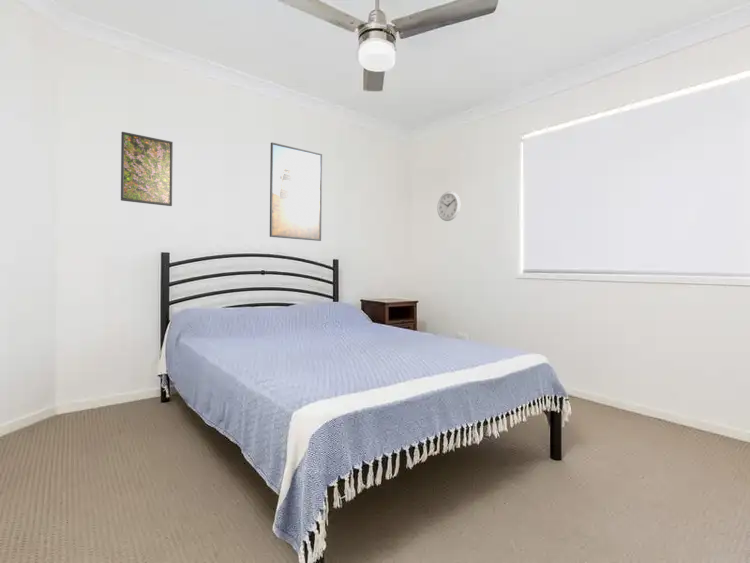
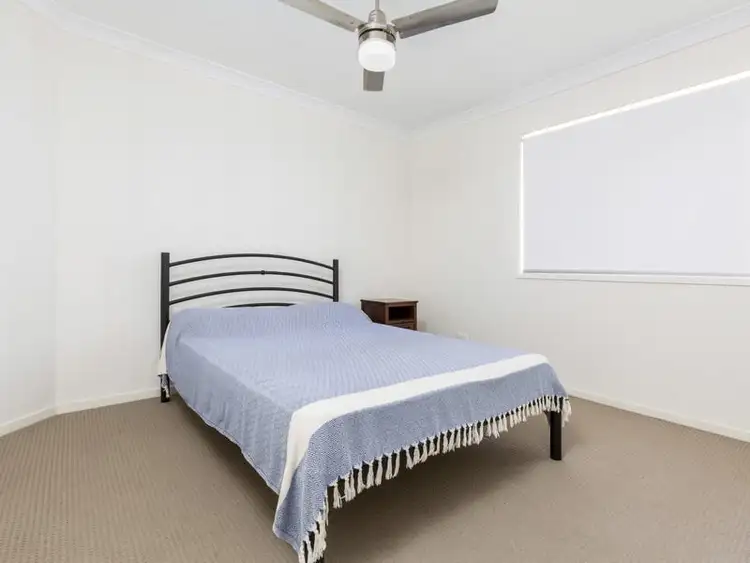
- wall clock [436,190,461,222]
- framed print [269,142,323,242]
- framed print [120,131,174,207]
